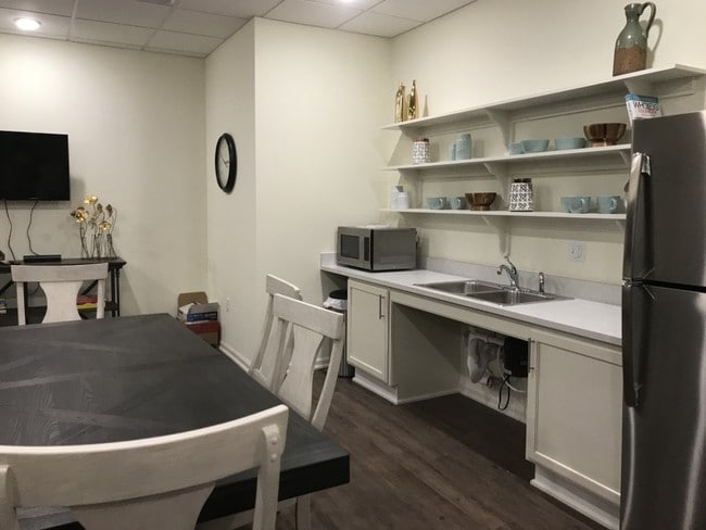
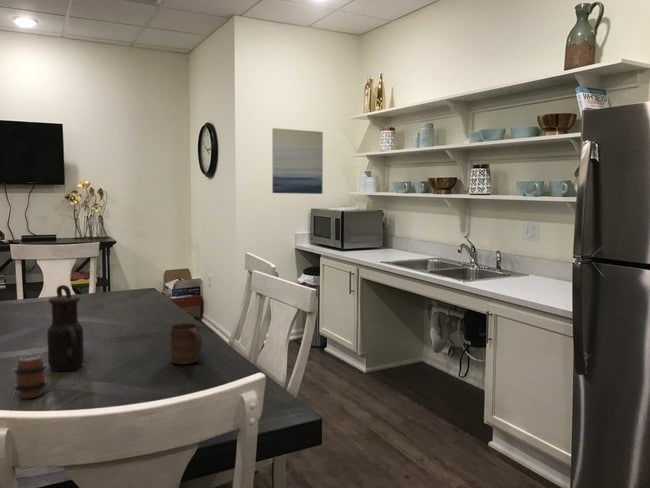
+ cup [169,322,203,365]
+ wall art [271,127,324,195]
+ teapot [46,284,85,372]
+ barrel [13,354,48,399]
